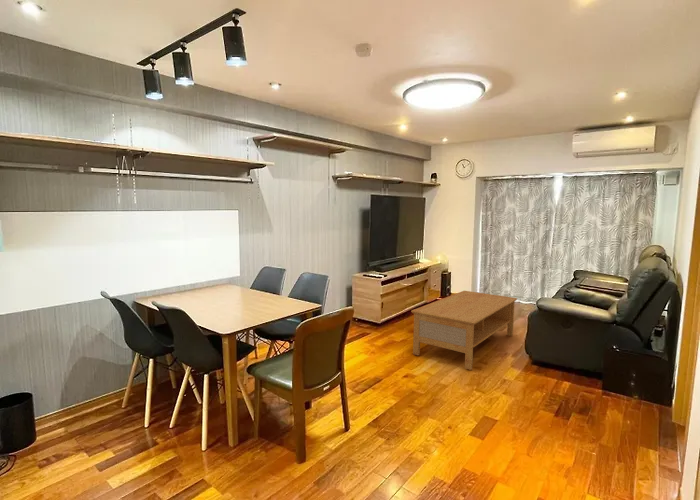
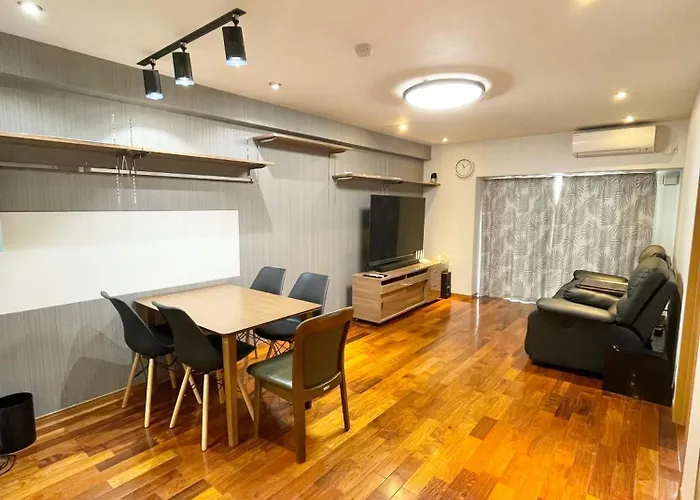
- coffee table [410,290,518,371]
